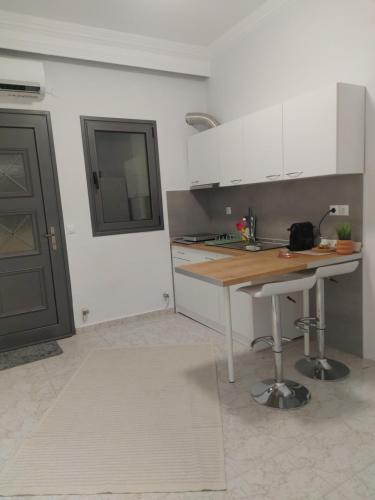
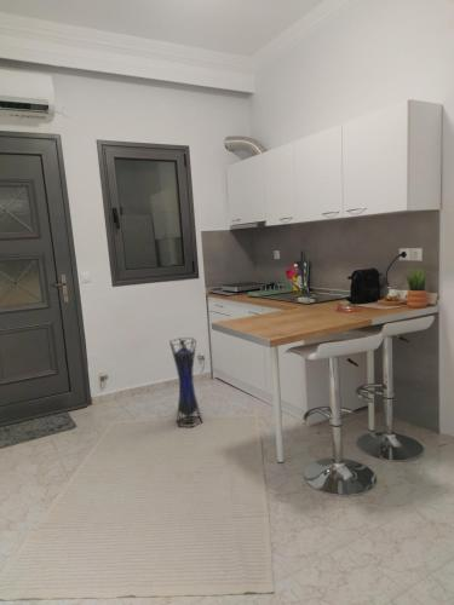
+ lantern [168,336,203,428]
